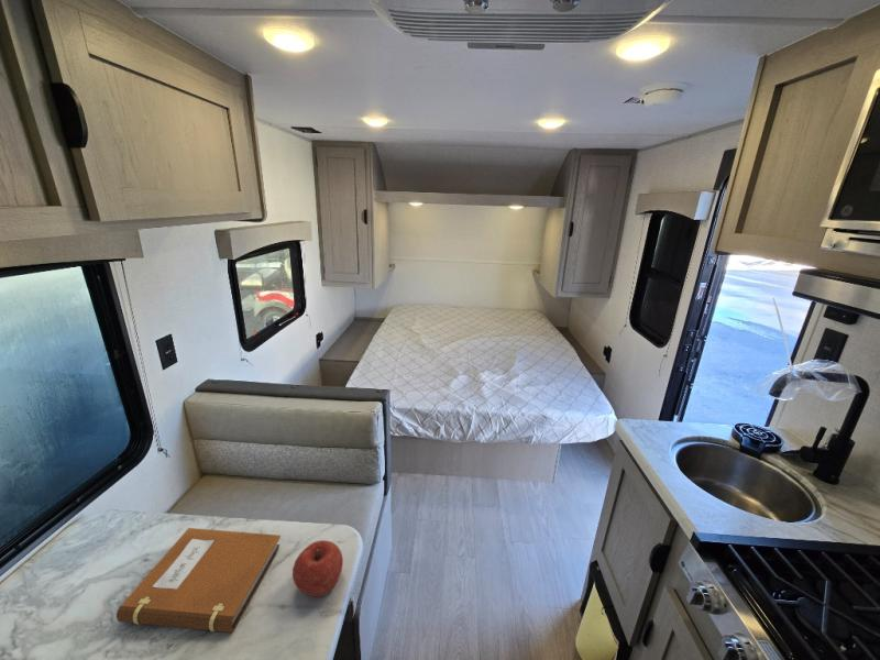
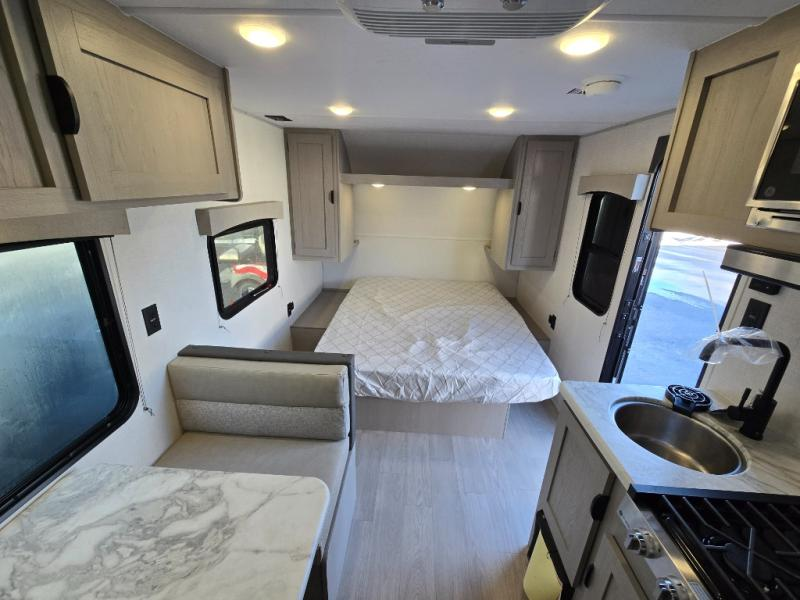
- notebook [116,527,282,634]
- fruit [292,539,344,597]
